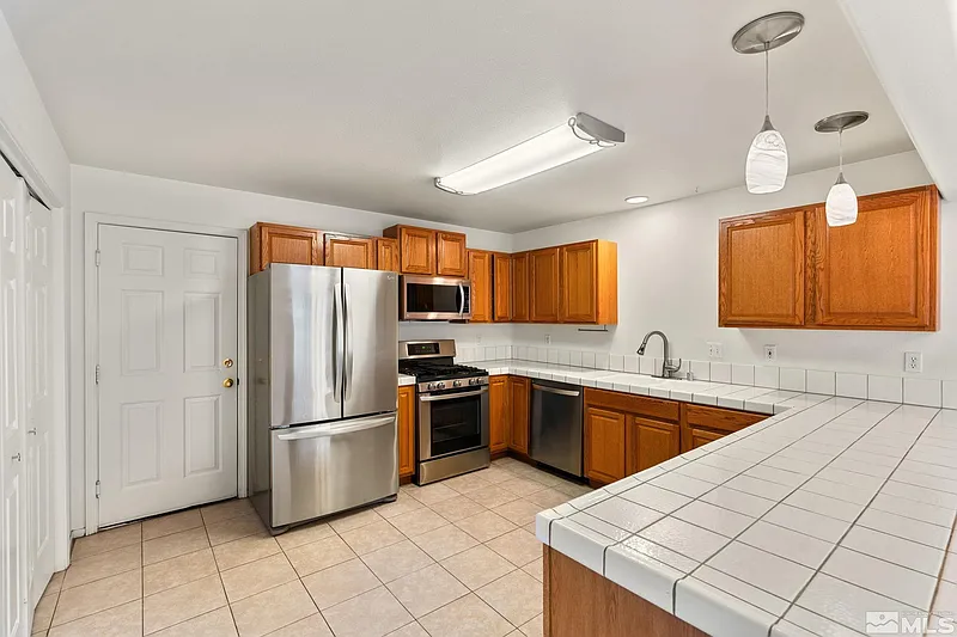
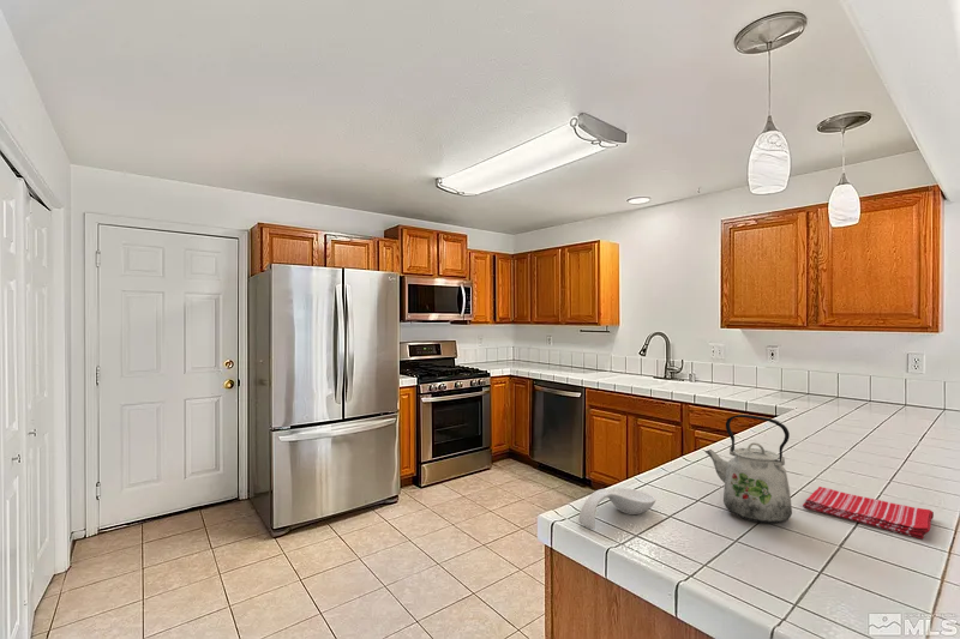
+ spoon rest [577,487,656,530]
+ dish towel [802,486,935,541]
+ kettle [704,414,793,525]
